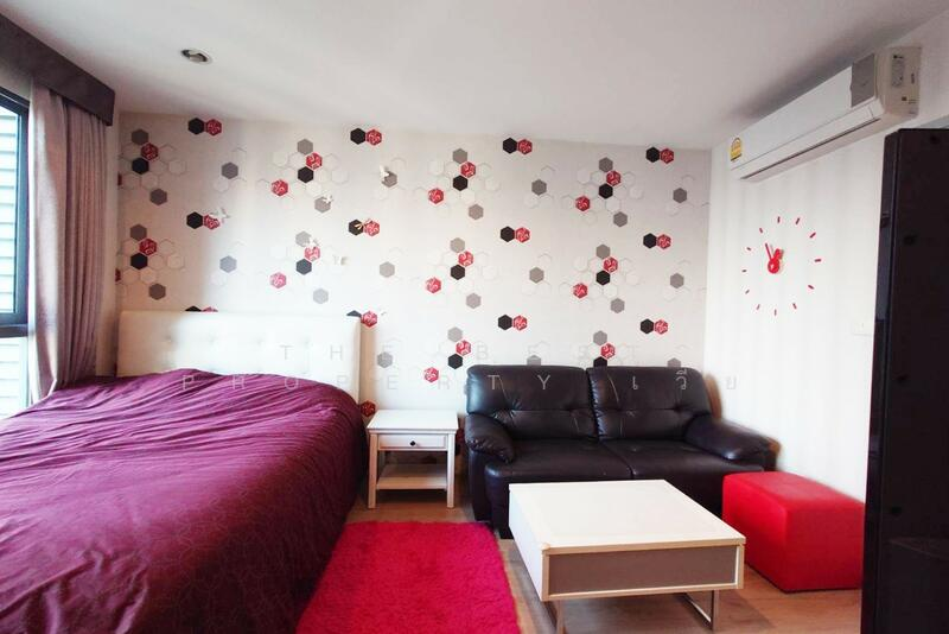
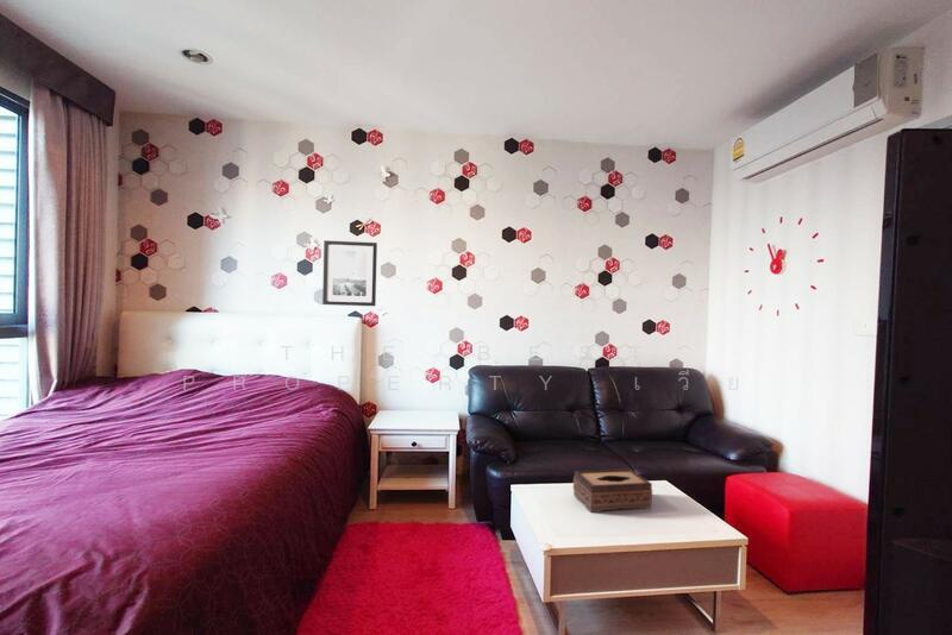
+ tissue box [572,467,653,514]
+ wall art [321,239,378,307]
